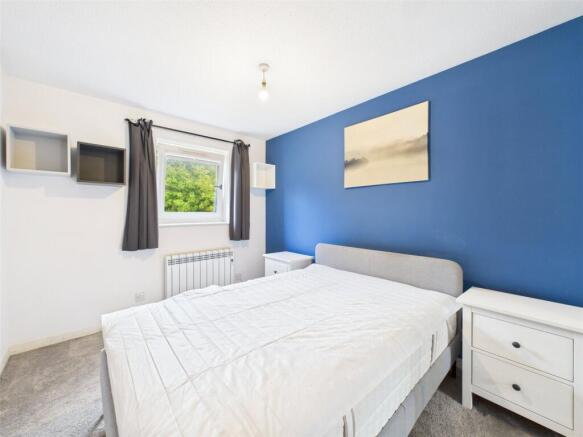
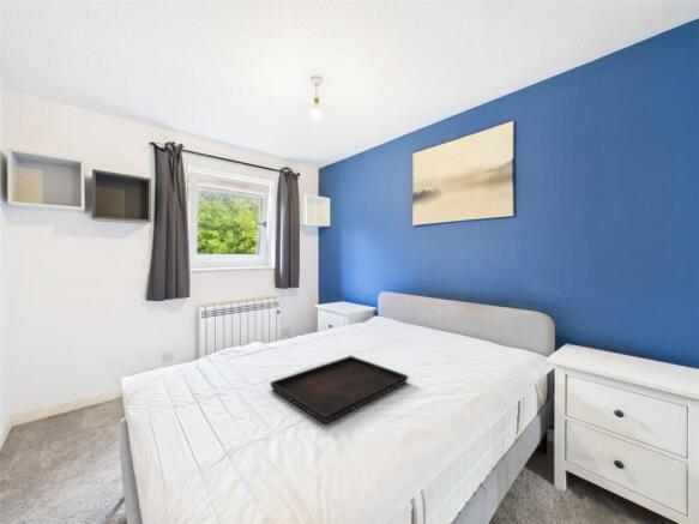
+ serving tray [269,355,410,424]
